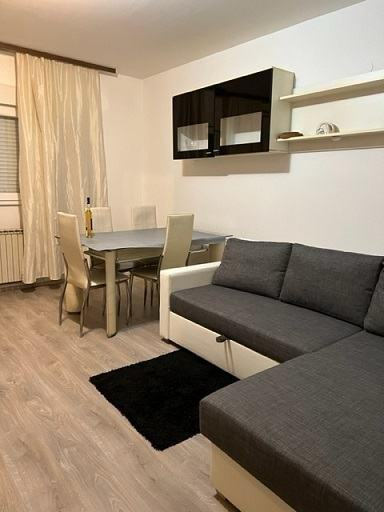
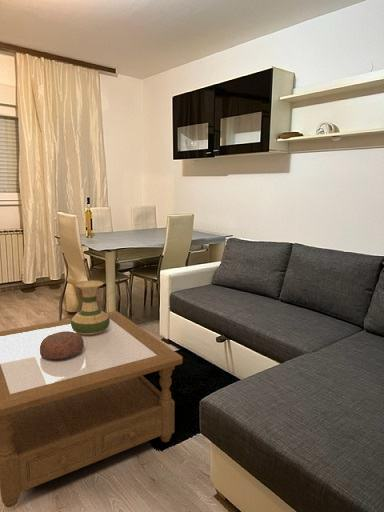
+ decorative bowl [39,331,84,361]
+ coffee table [0,310,184,508]
+ vase [71,280,110,335]
